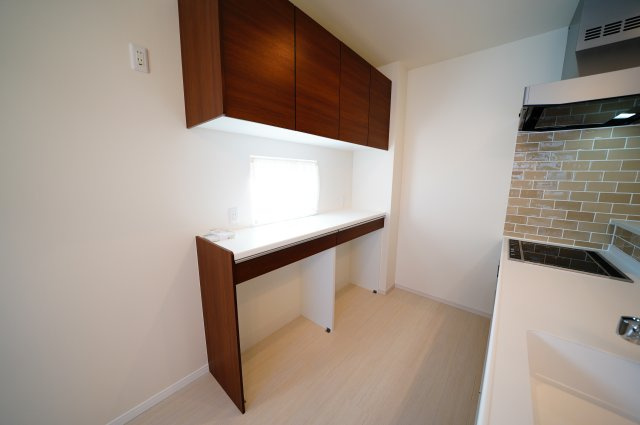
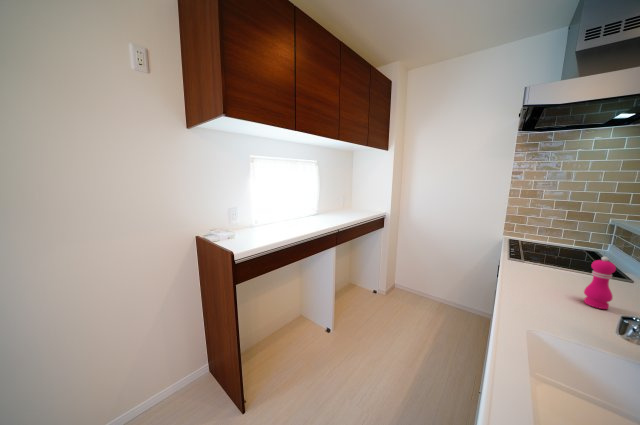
+ pepper mill [583,256,617,310]
